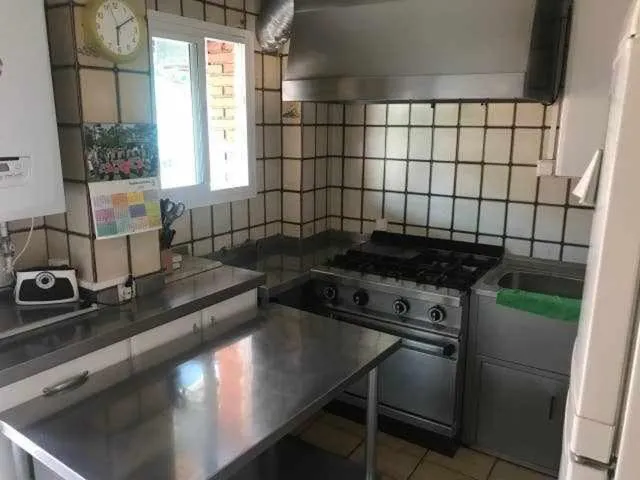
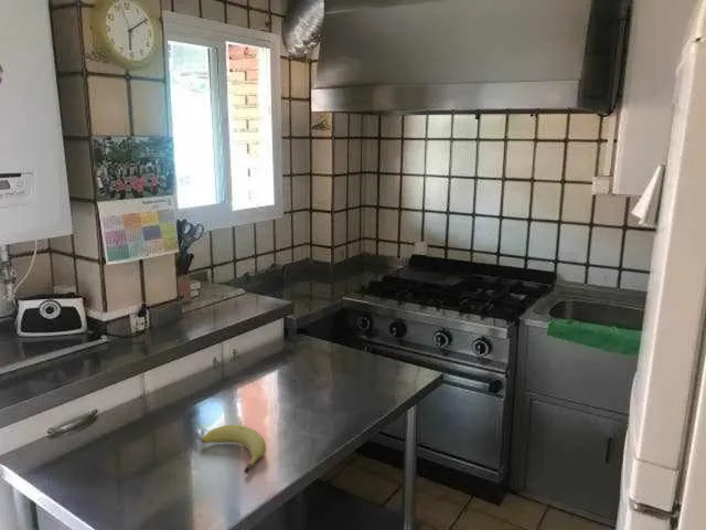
+ fruit [200,424,267,475]
